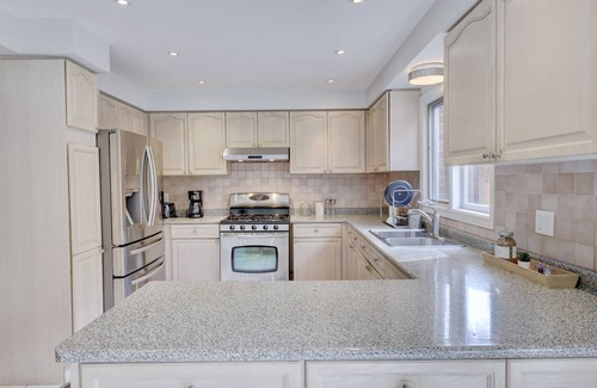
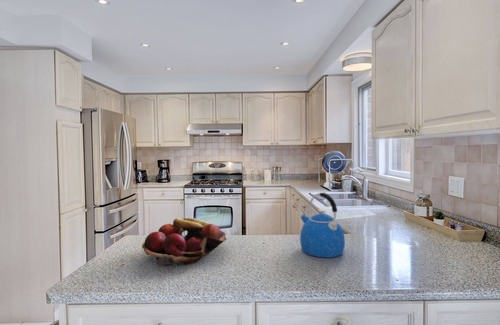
+ kettle [299,192,346,258]
+ fruit basket [141,217,227,267]
